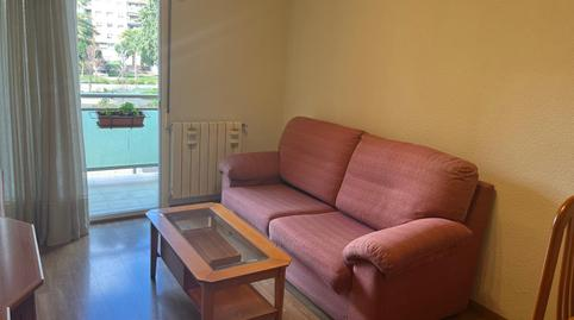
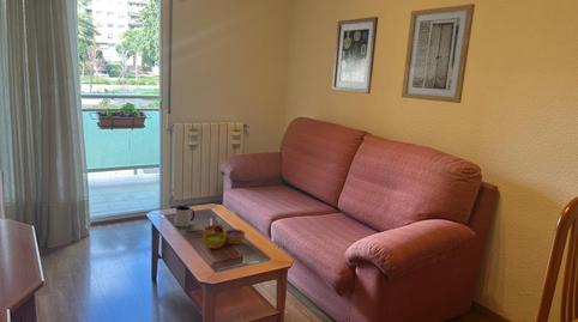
+ wall art [331,16,379,95]
+ mug [174,205,195,227]
+ decorative bowl [203,224,246,250]
+ wall art [401,2,476,104]
